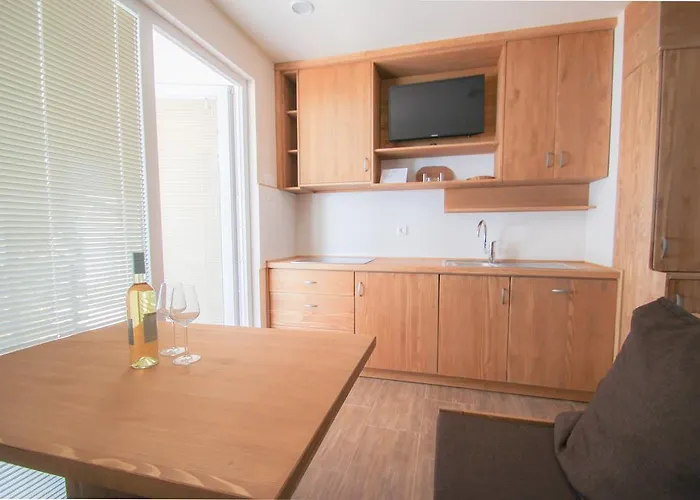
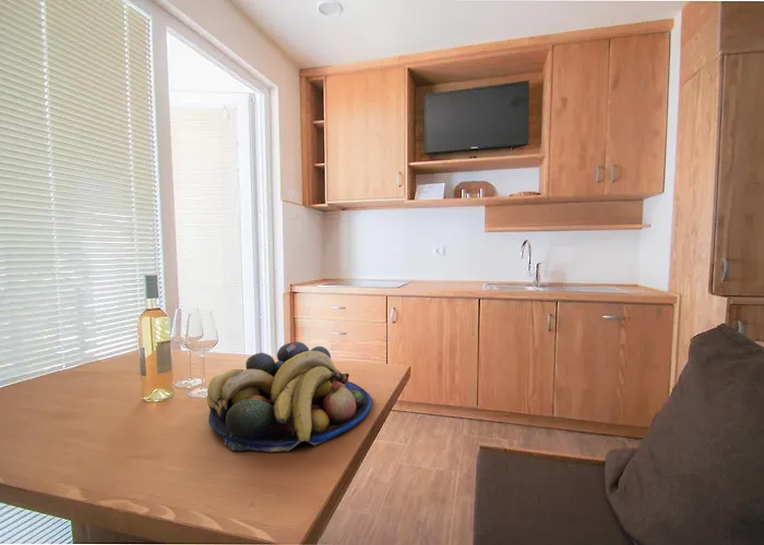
+ fruit bowl [205,341,372,452]
